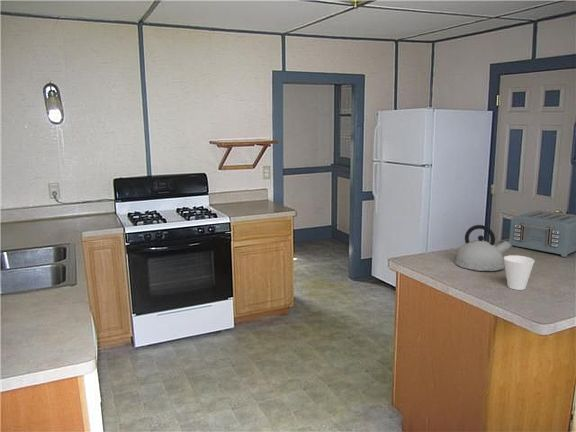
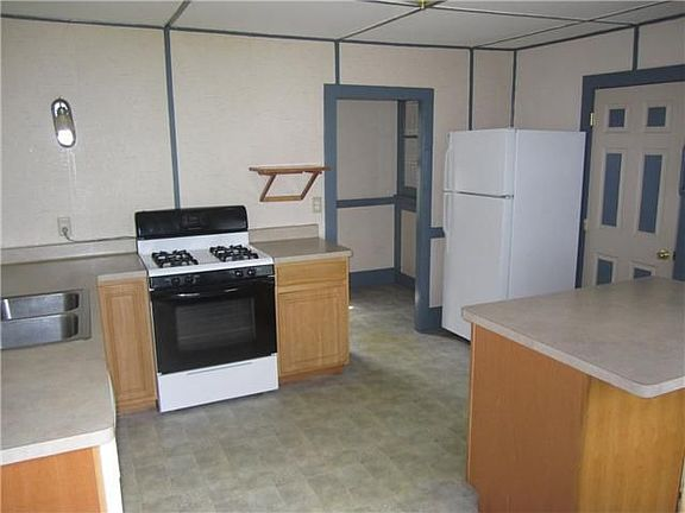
- cup [503,254,535,291]
- toaster [507,209,576,258]
- kettle [454,224,512,272]
